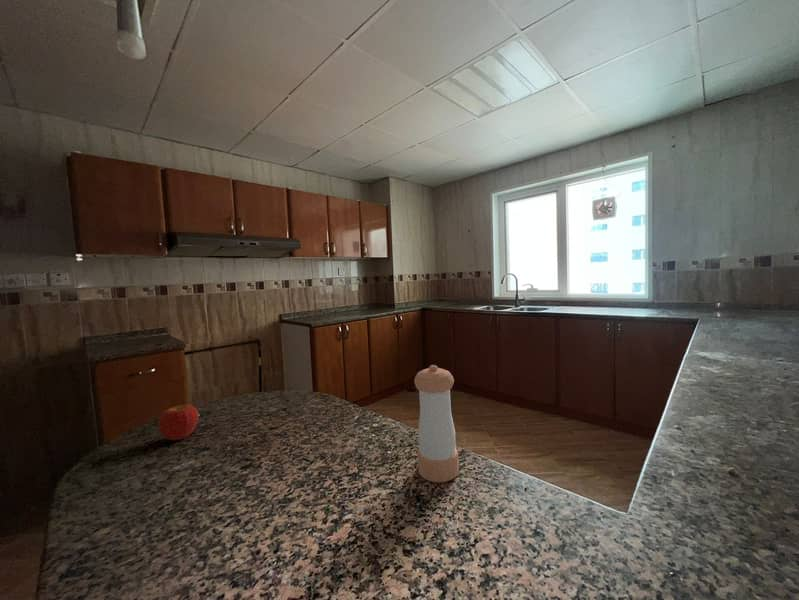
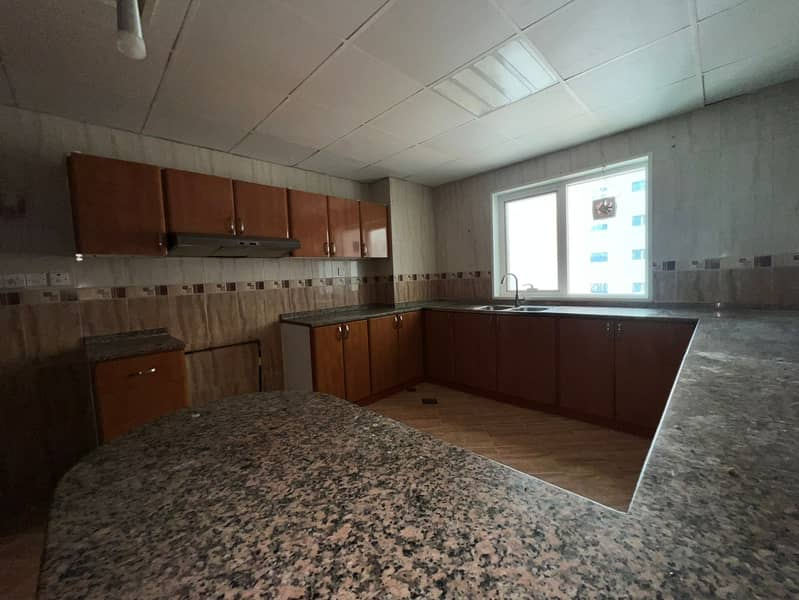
- apple [157,404,200,441]
- pepper shaker [413,364,460,483]
